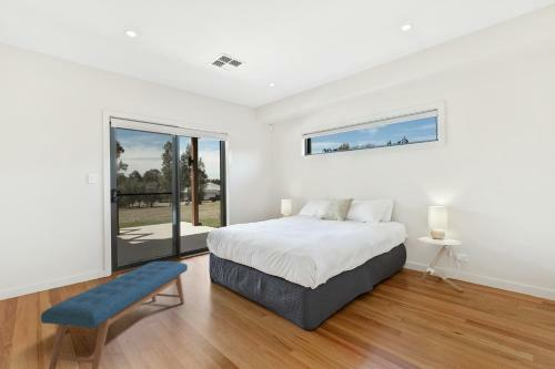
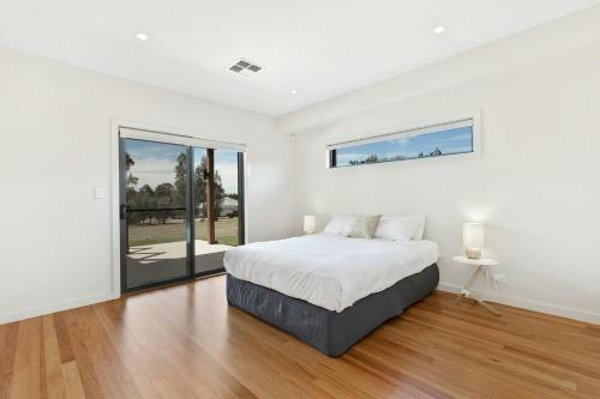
- bench [40,260,189,369]
